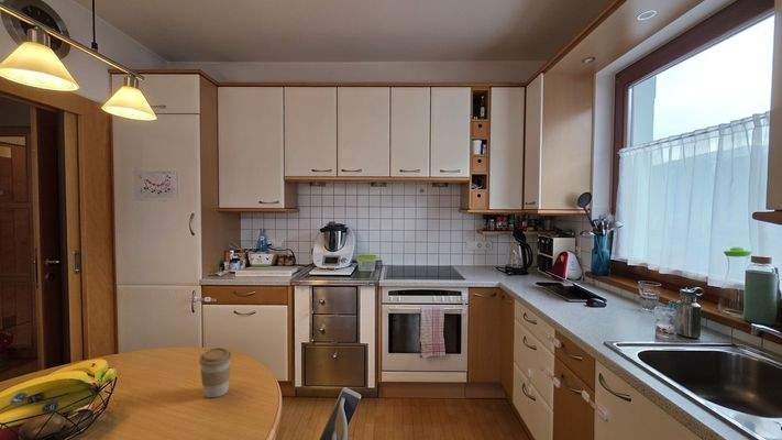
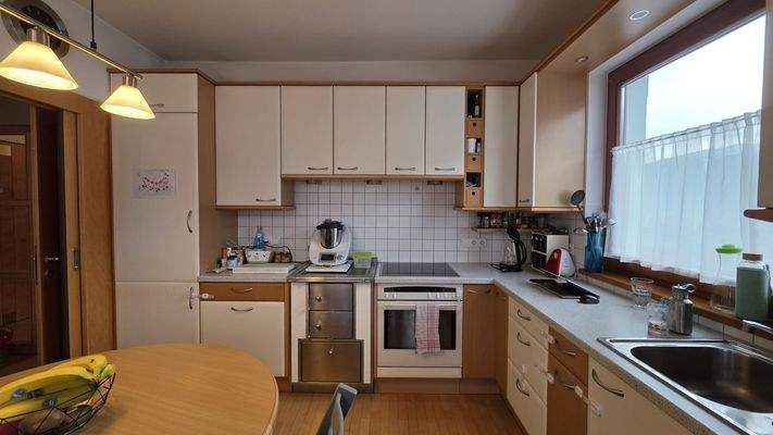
- coffee cup [198,346,233,398]
